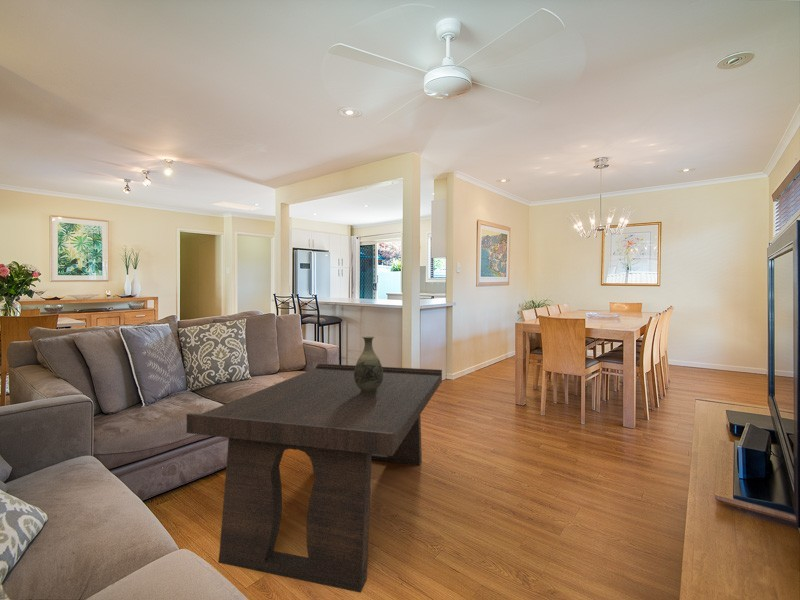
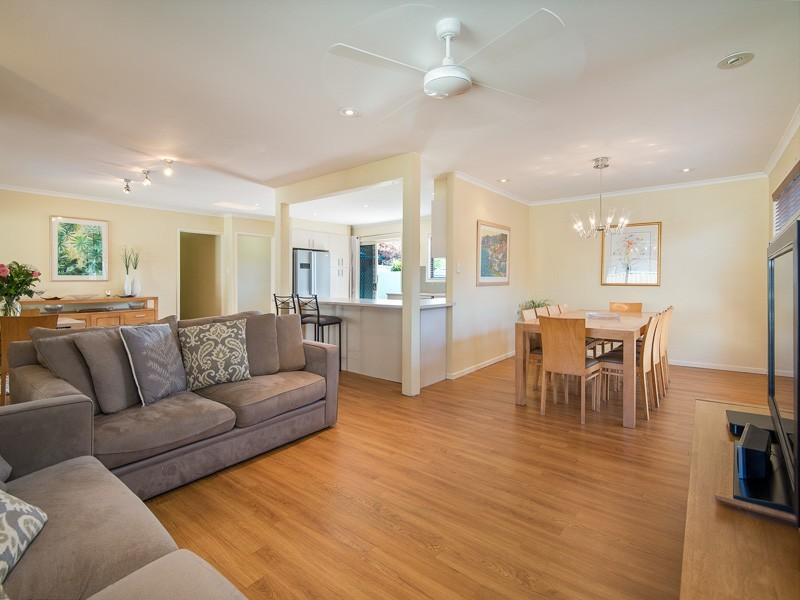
- vase [354,335,383,394]
- coffee table [185,363,443,594]
